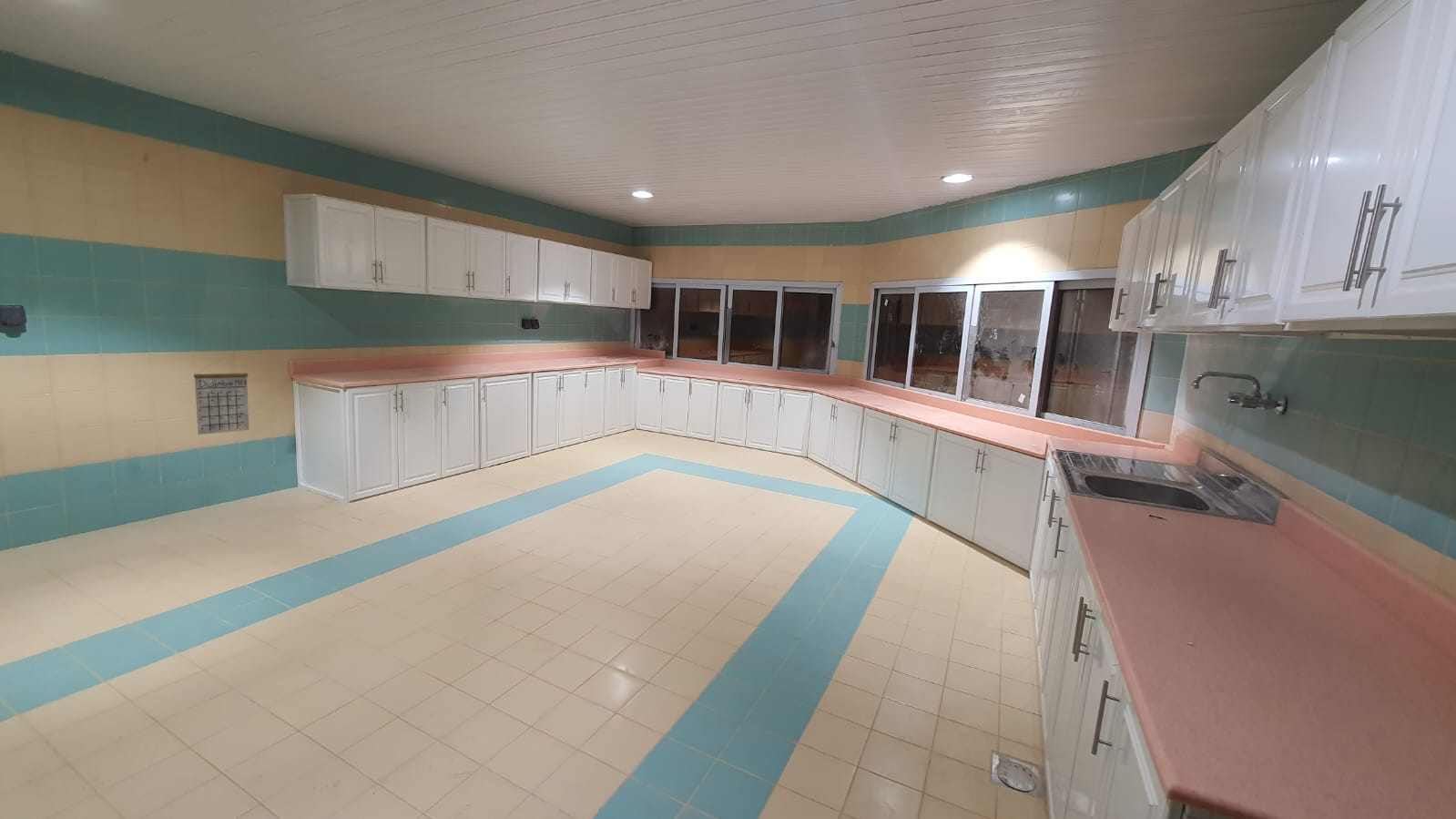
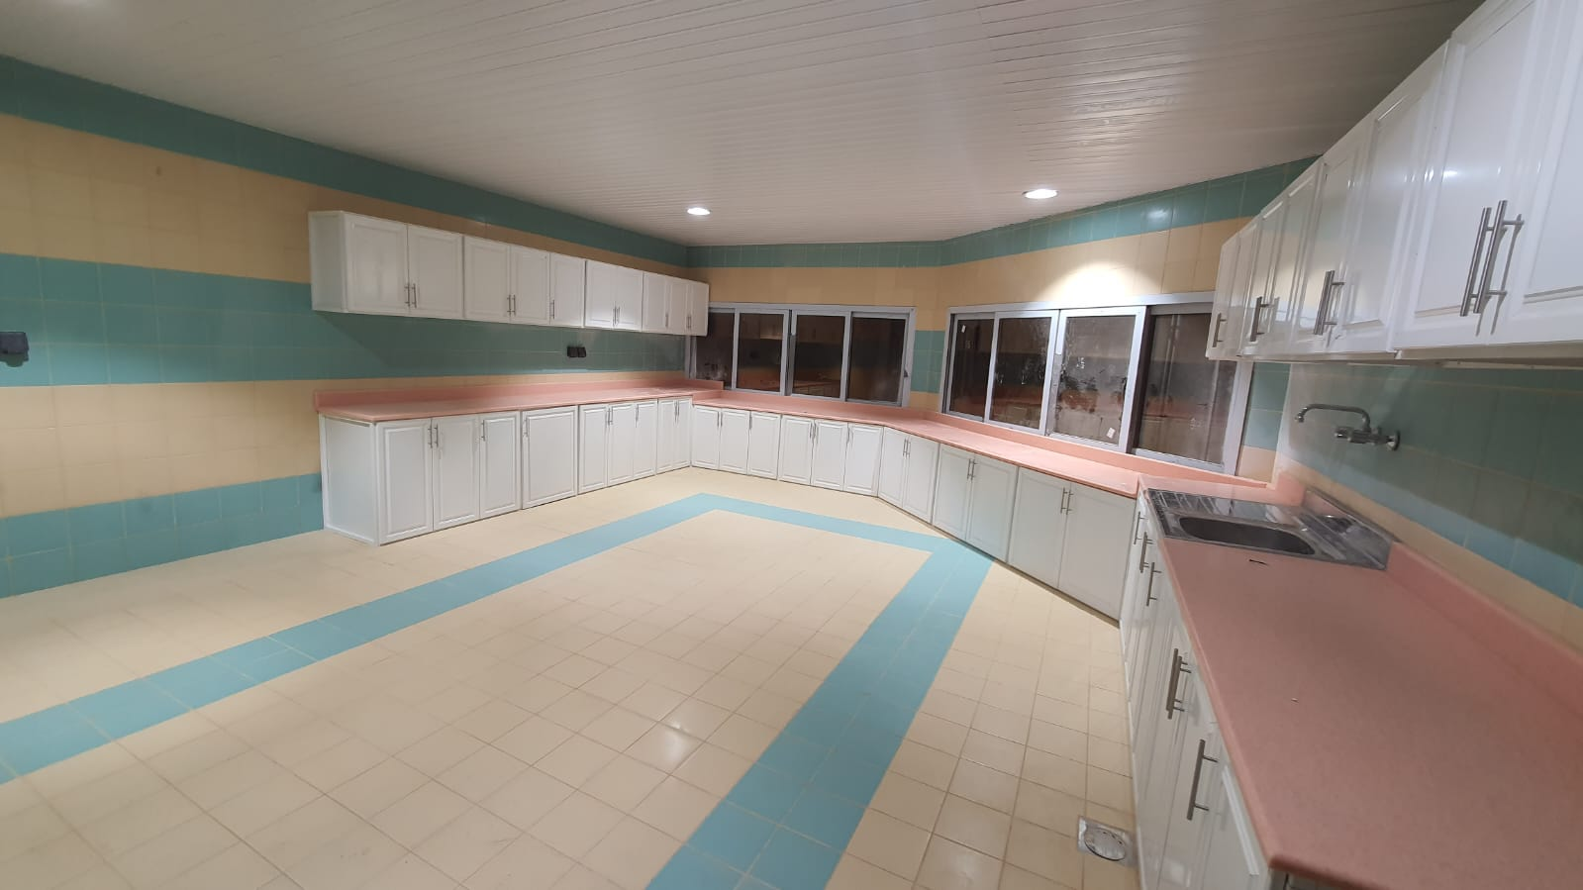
- calendar [193,359,249,435]
